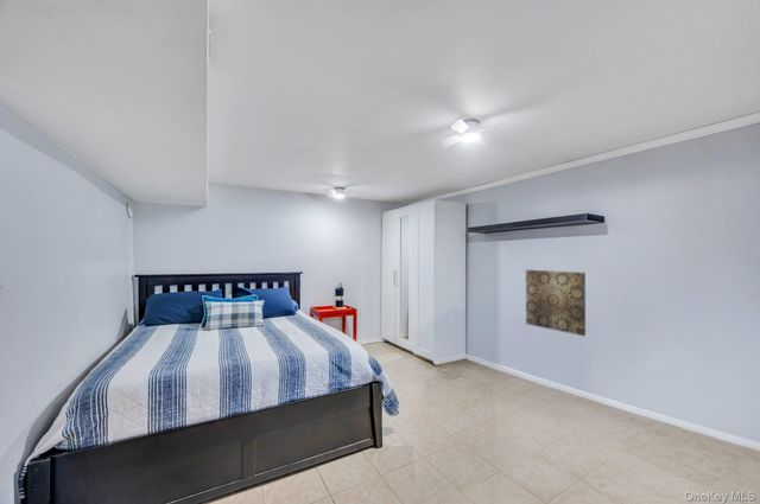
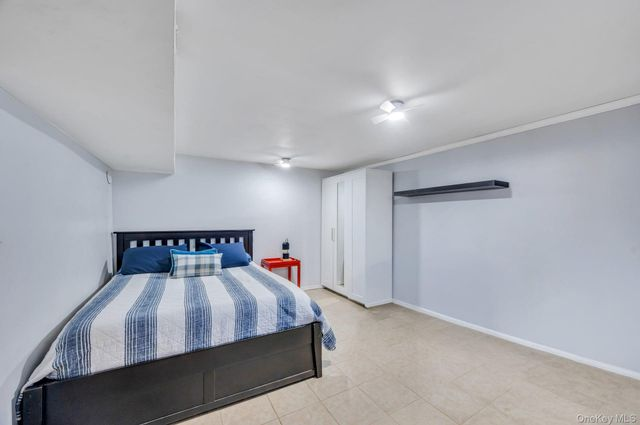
- wall art [525,269,587,337]
